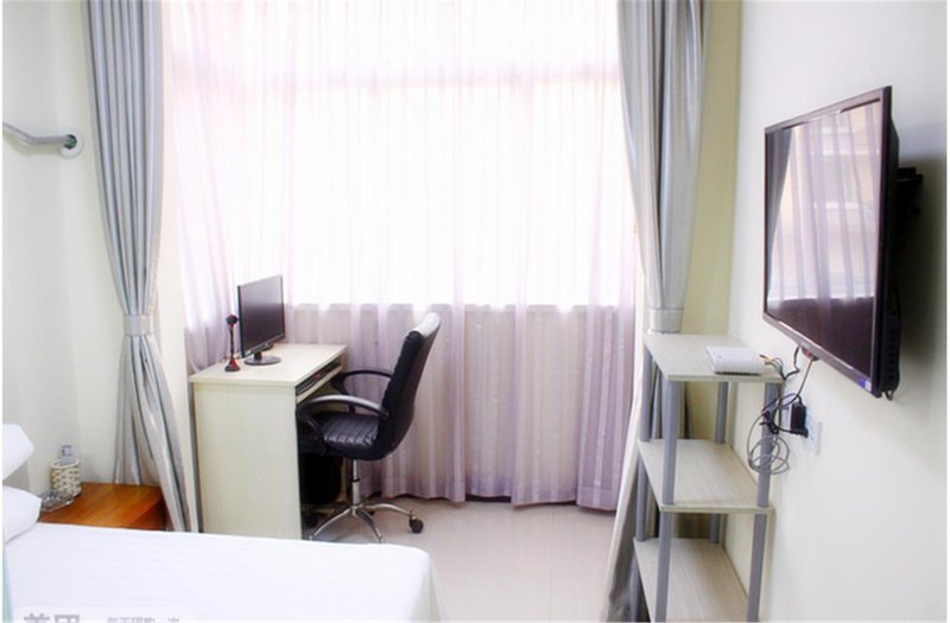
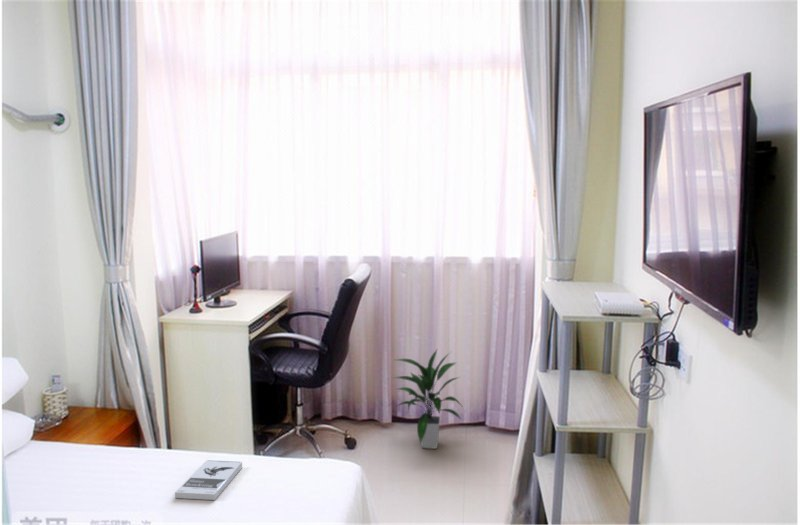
+ indoor plant [392,347,464,450]
+ book [174,459,243,501]
